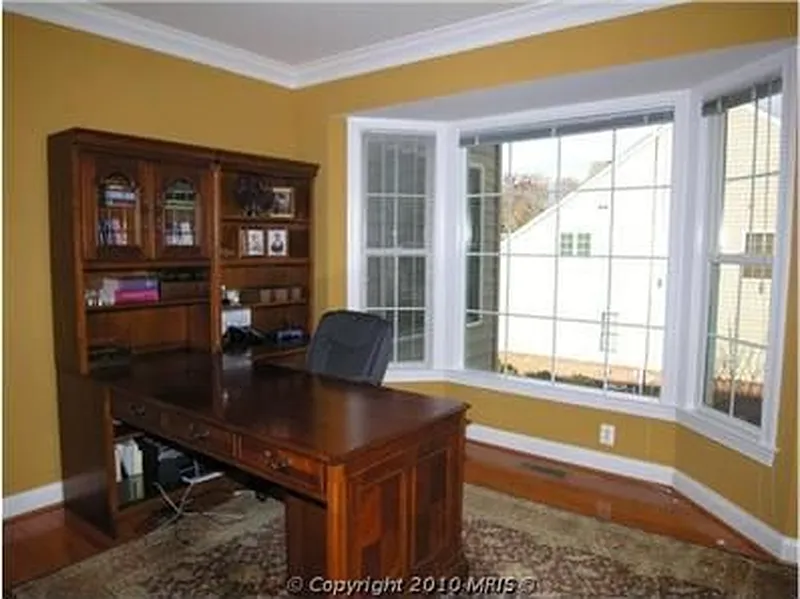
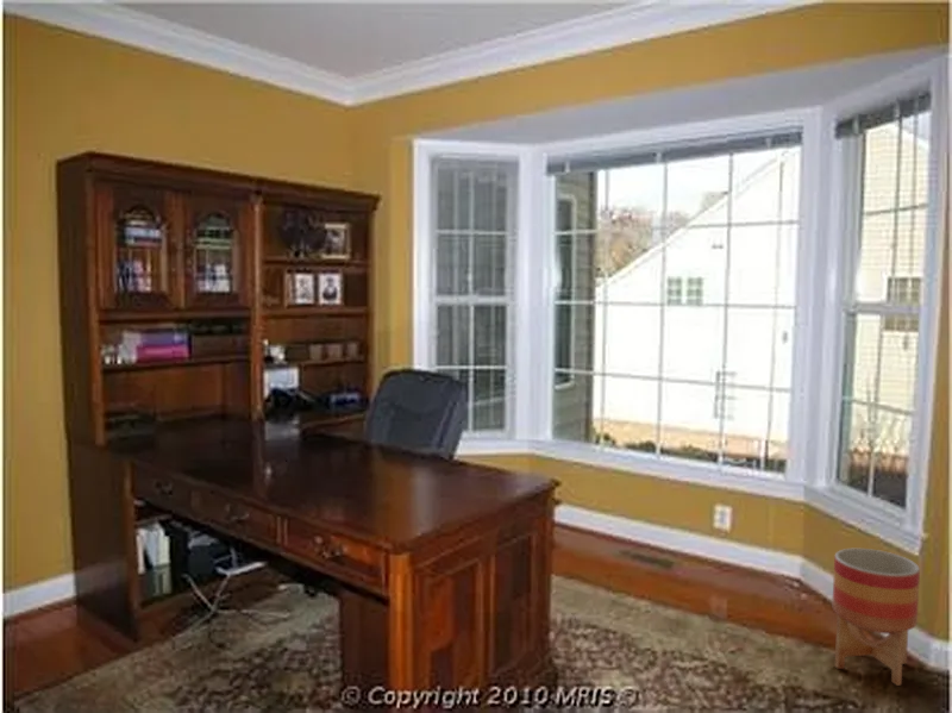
+ planter [832,548,921,687]
